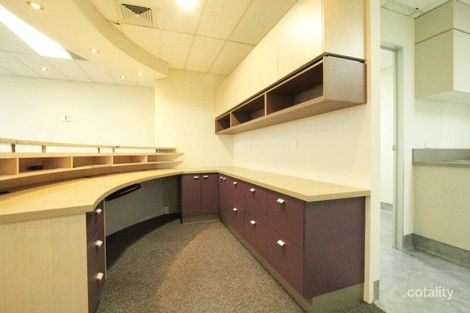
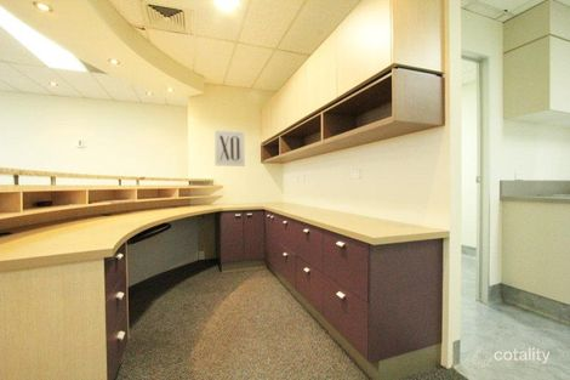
+ wall art [213,129,246,168]
